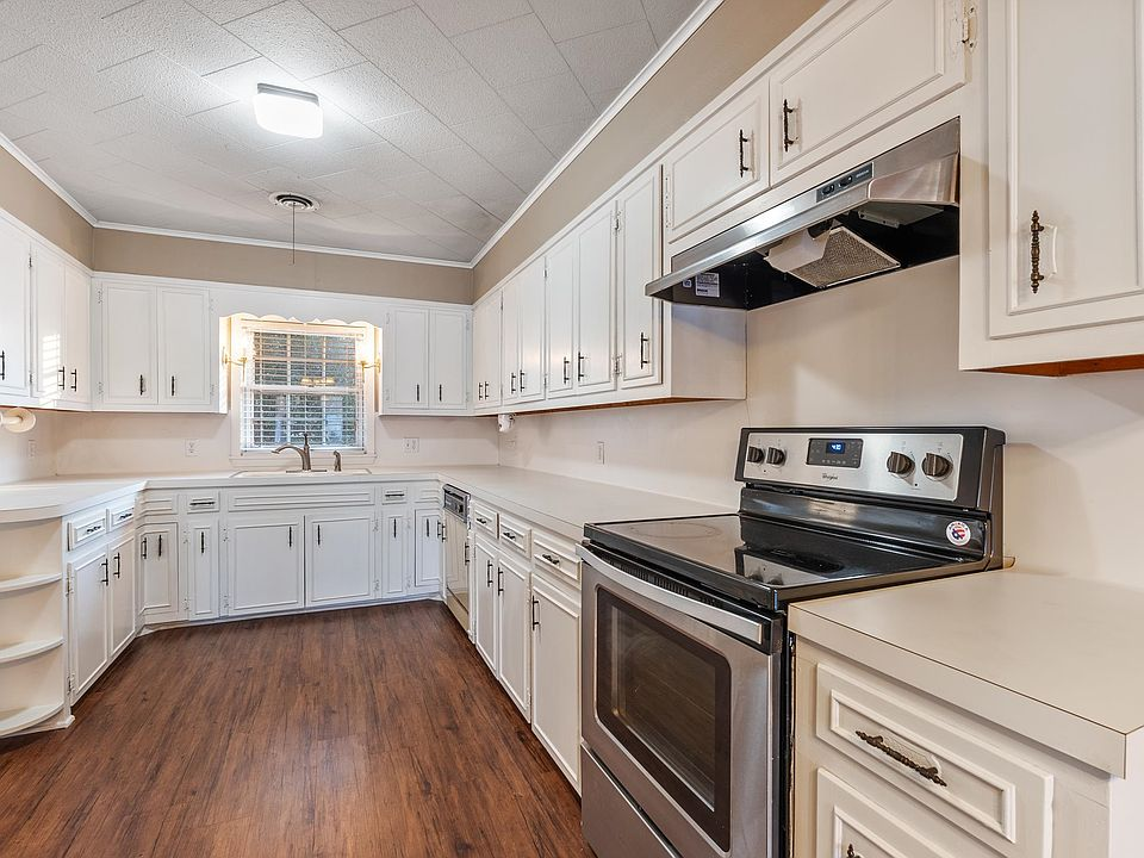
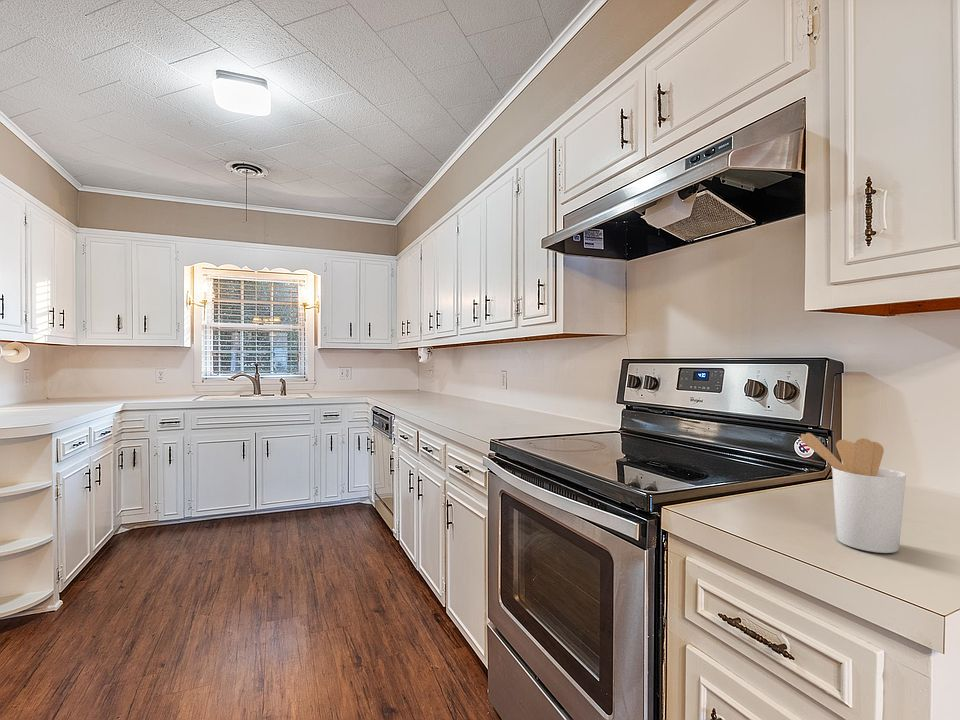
+ utensil holder [797,432,907,554]
